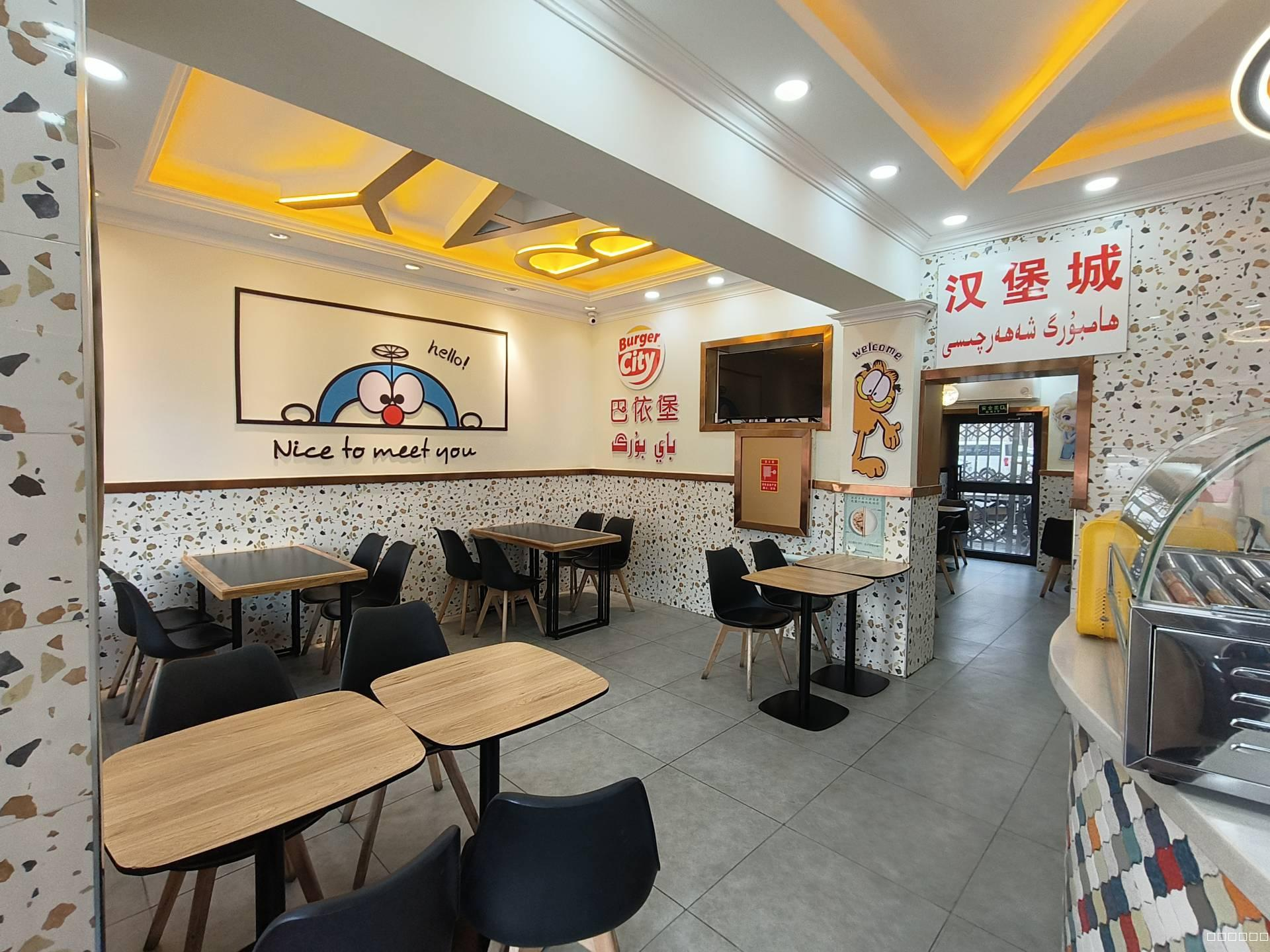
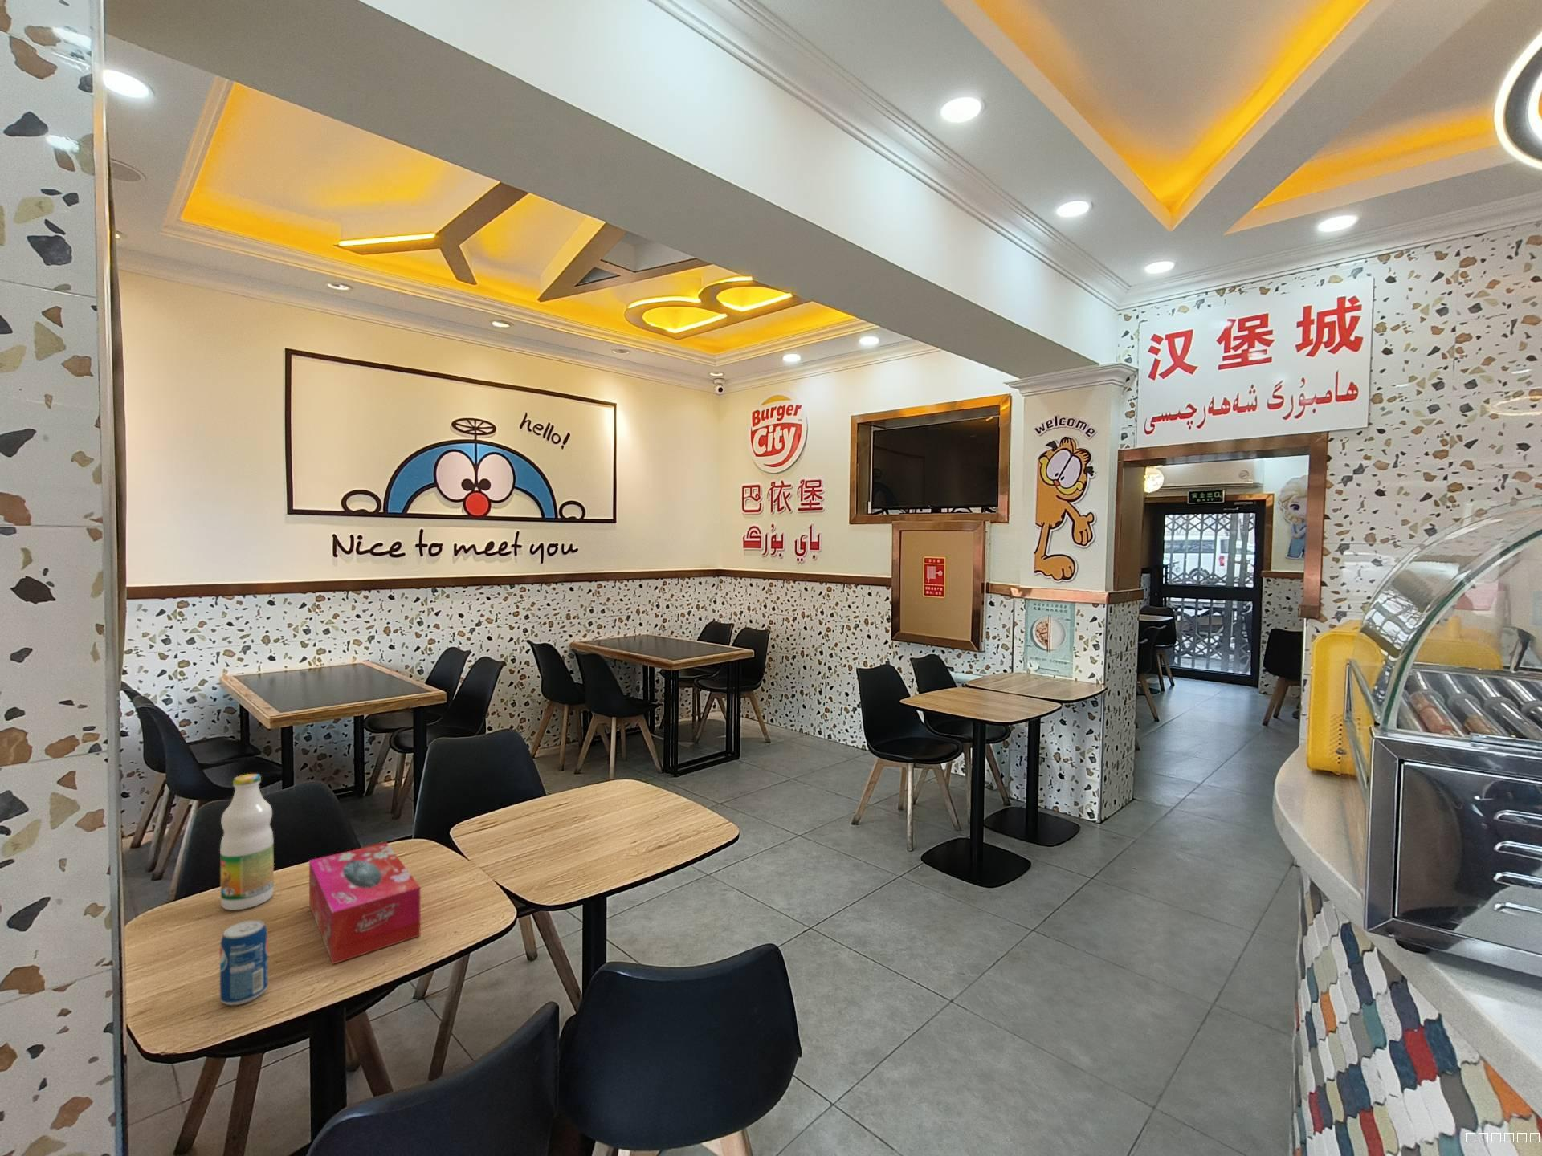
+ bottle [220,773,274,911]
+ tissue box [308,841,421,965]
+ beverage can [220,919,270,1005]
